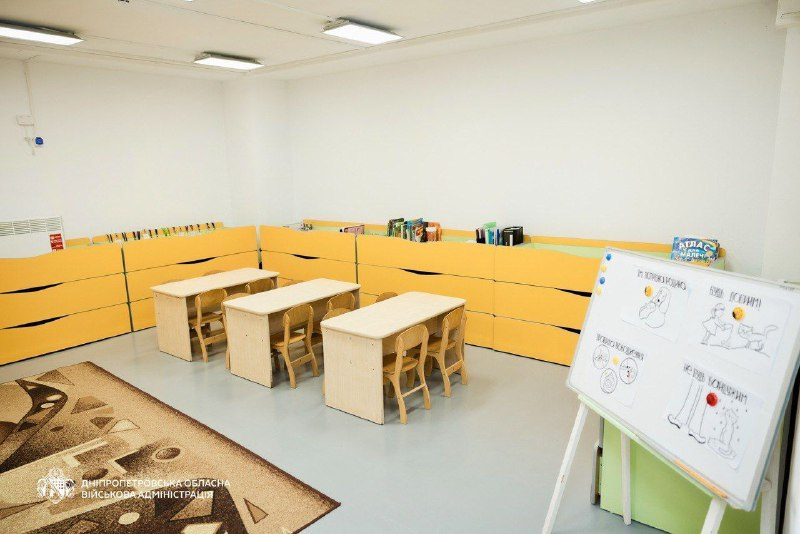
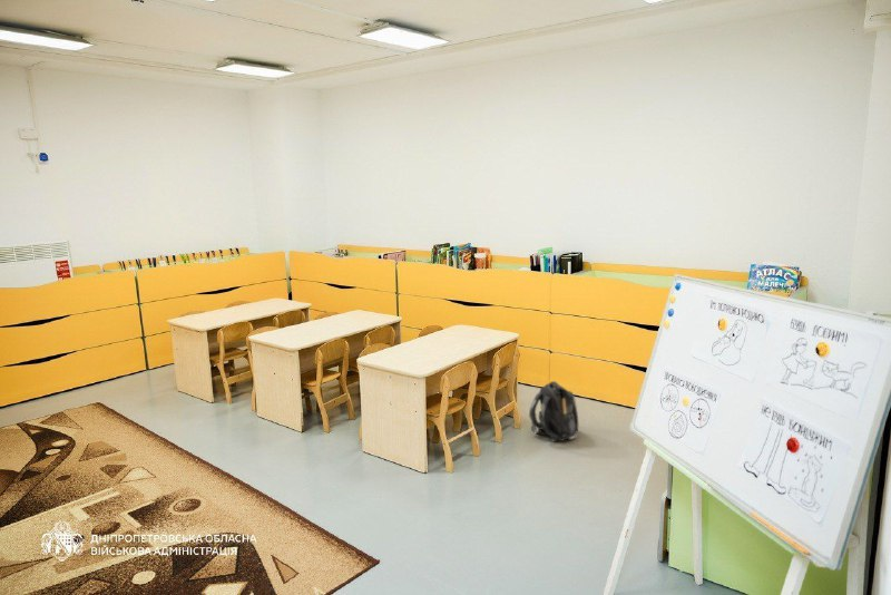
+ backpack [528,380,579,442]
